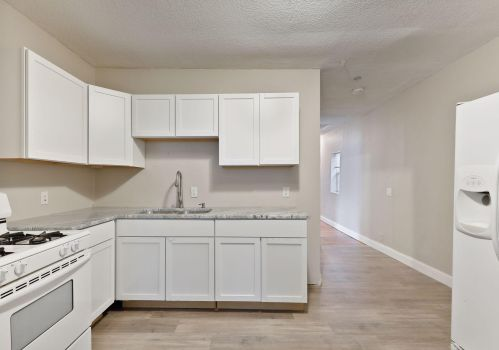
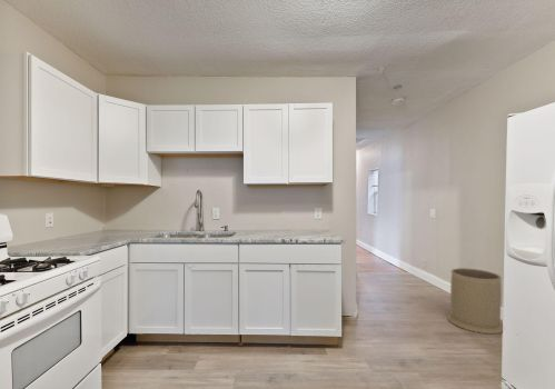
+ trash can [446,267,504,335]
